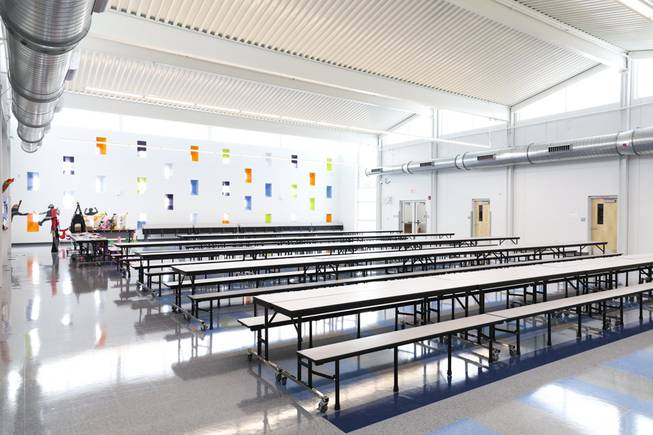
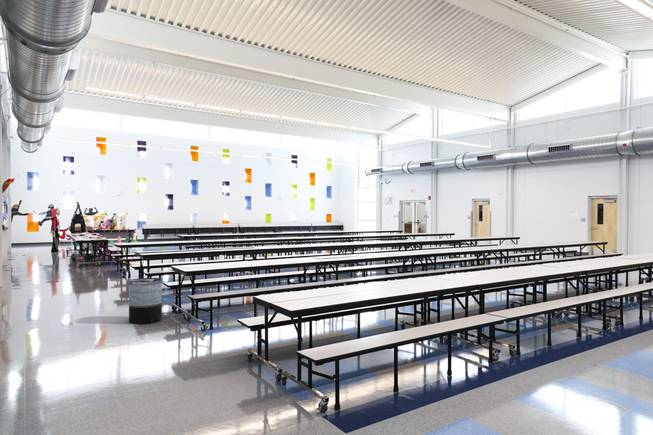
+ trash can [128,277,163,325]
